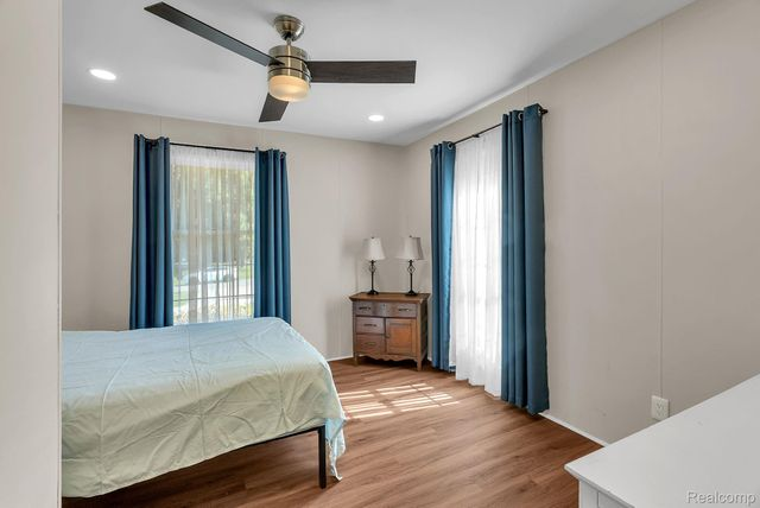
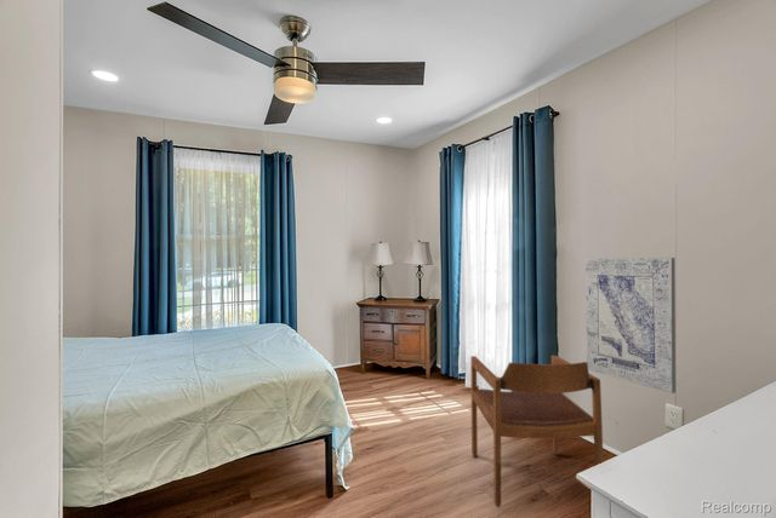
+ wall art [584,257,677,395]
+ armchair [469,355,605,508]
